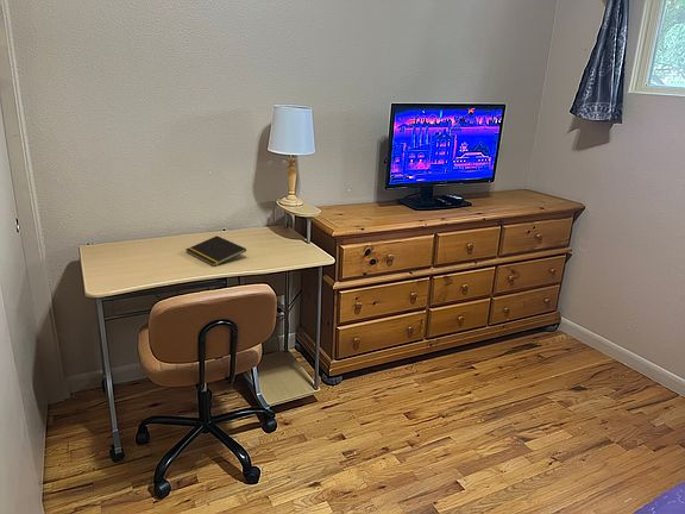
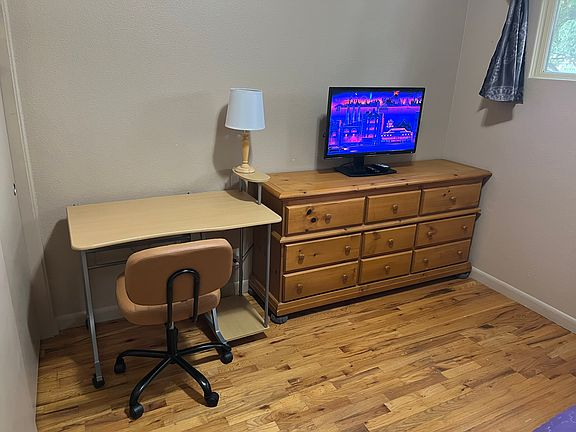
- notepad [184,234,247,268]
